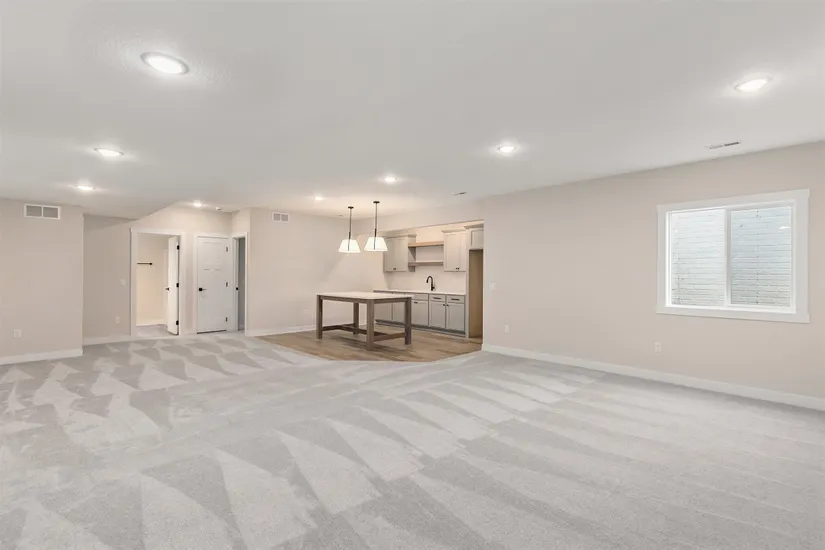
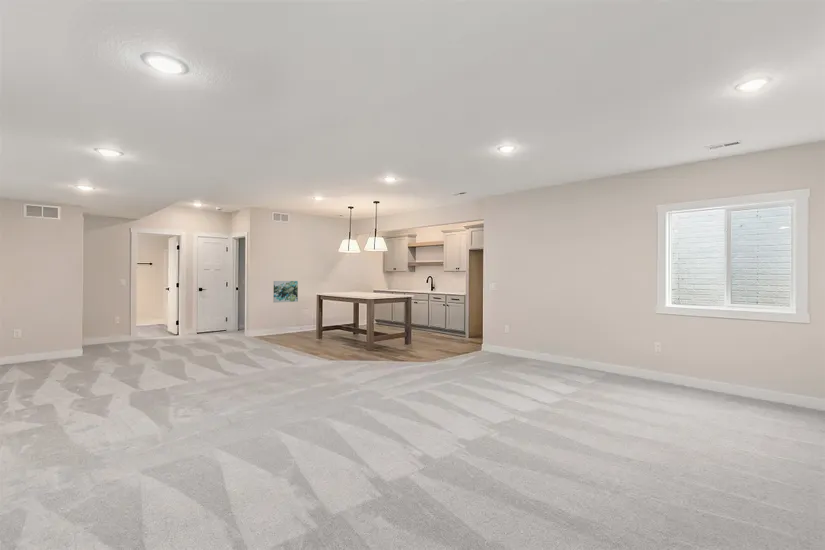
+ wall art [272,280,299,304]
